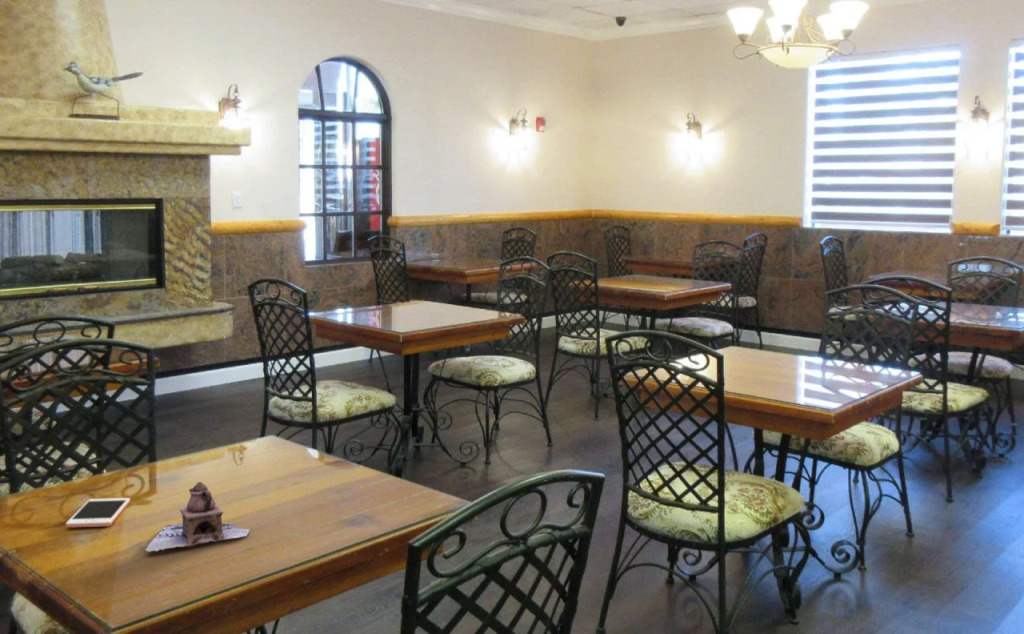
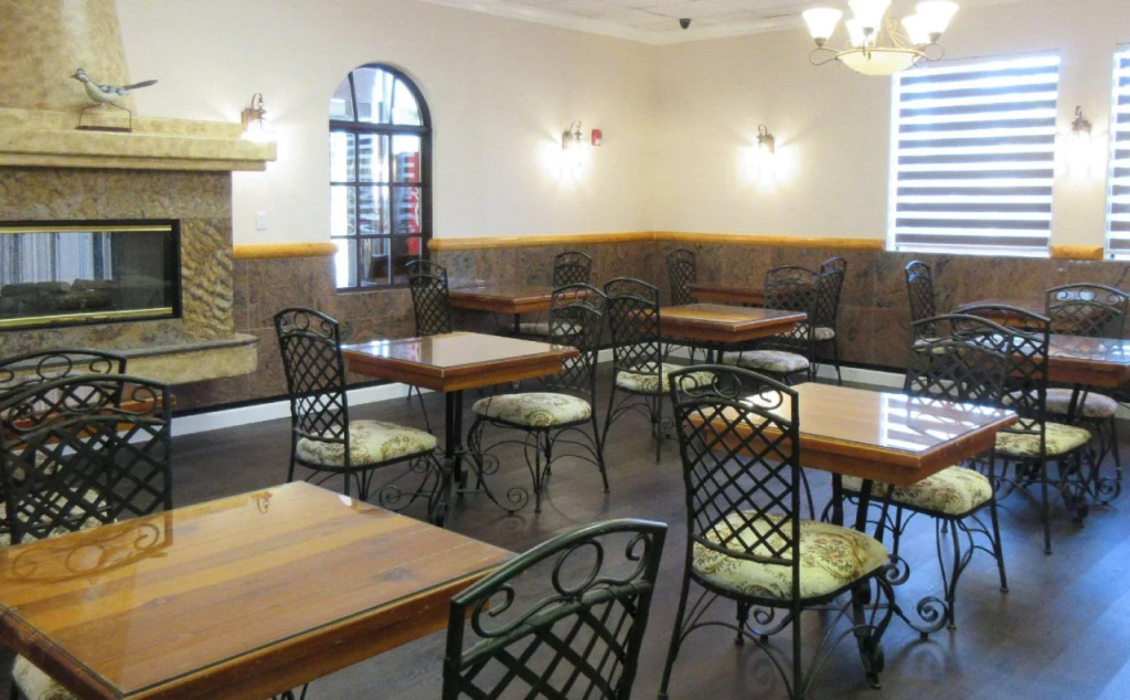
- teapot [144,481,250,554]
- cell phone [65,497,131,528]
